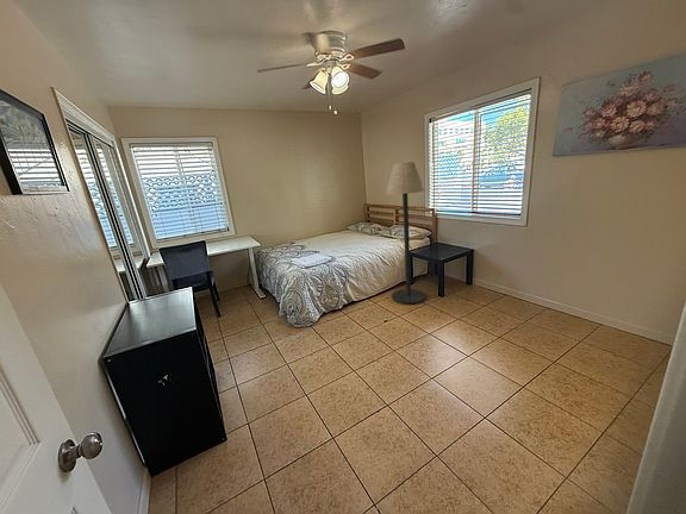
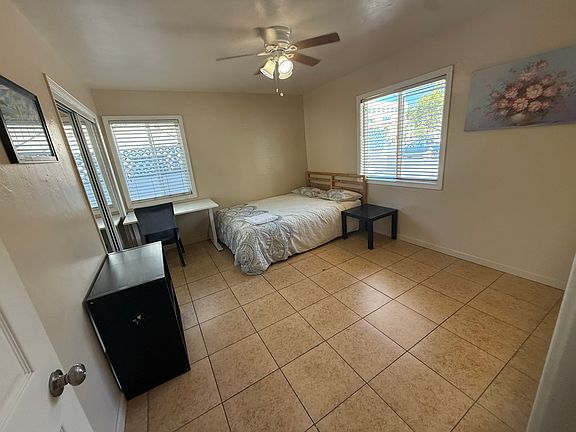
- floor lamp [385,161,426,305]
